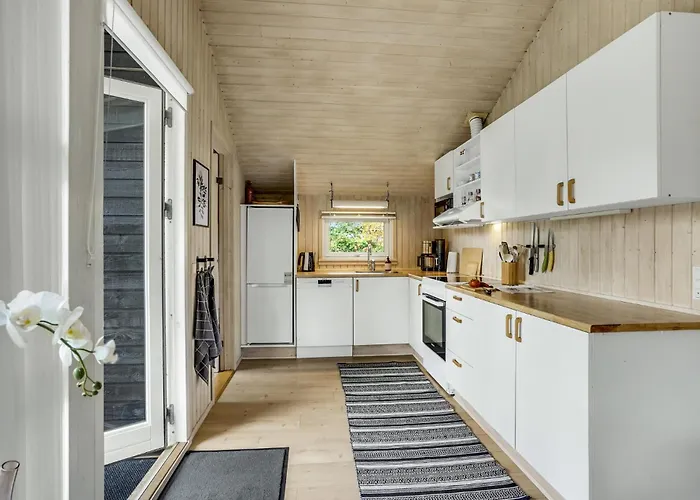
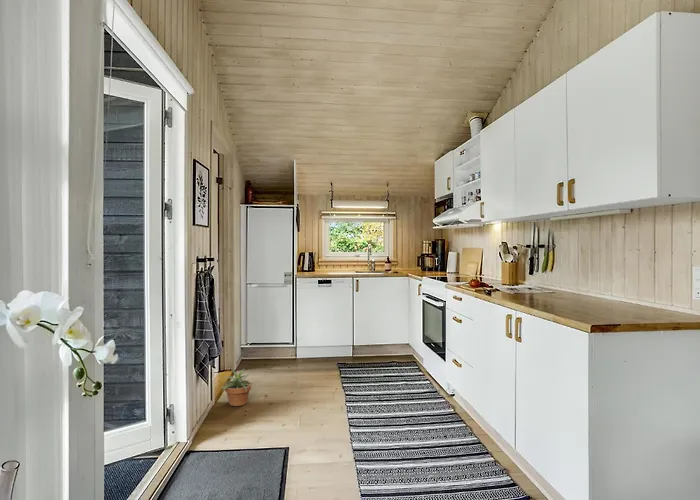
+ potted plant [219,367,255,407]
